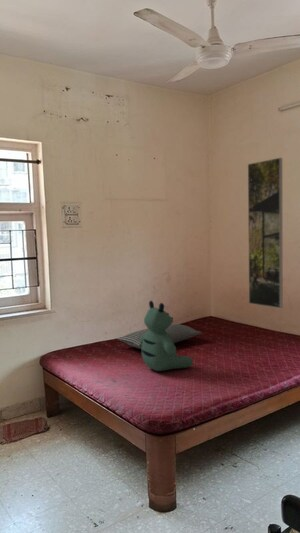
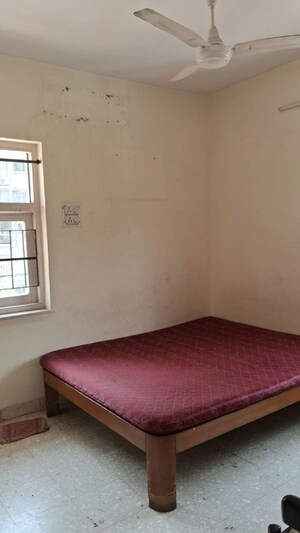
- pillow [117,323,203,350]
- bear [140,300,194,372]
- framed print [247,157,283,309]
